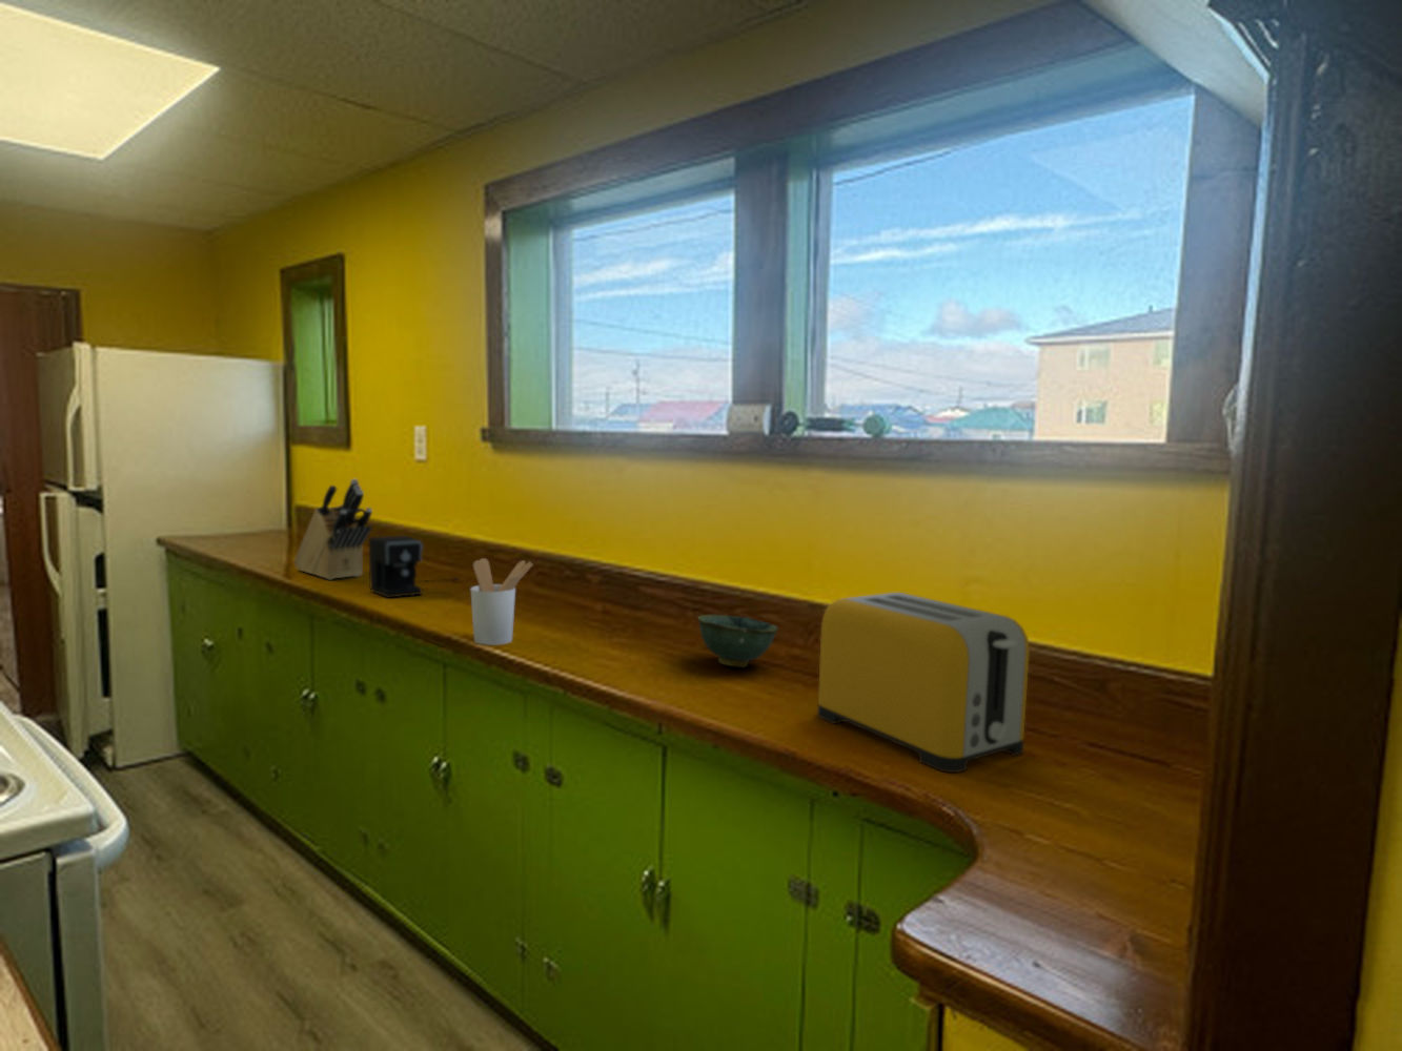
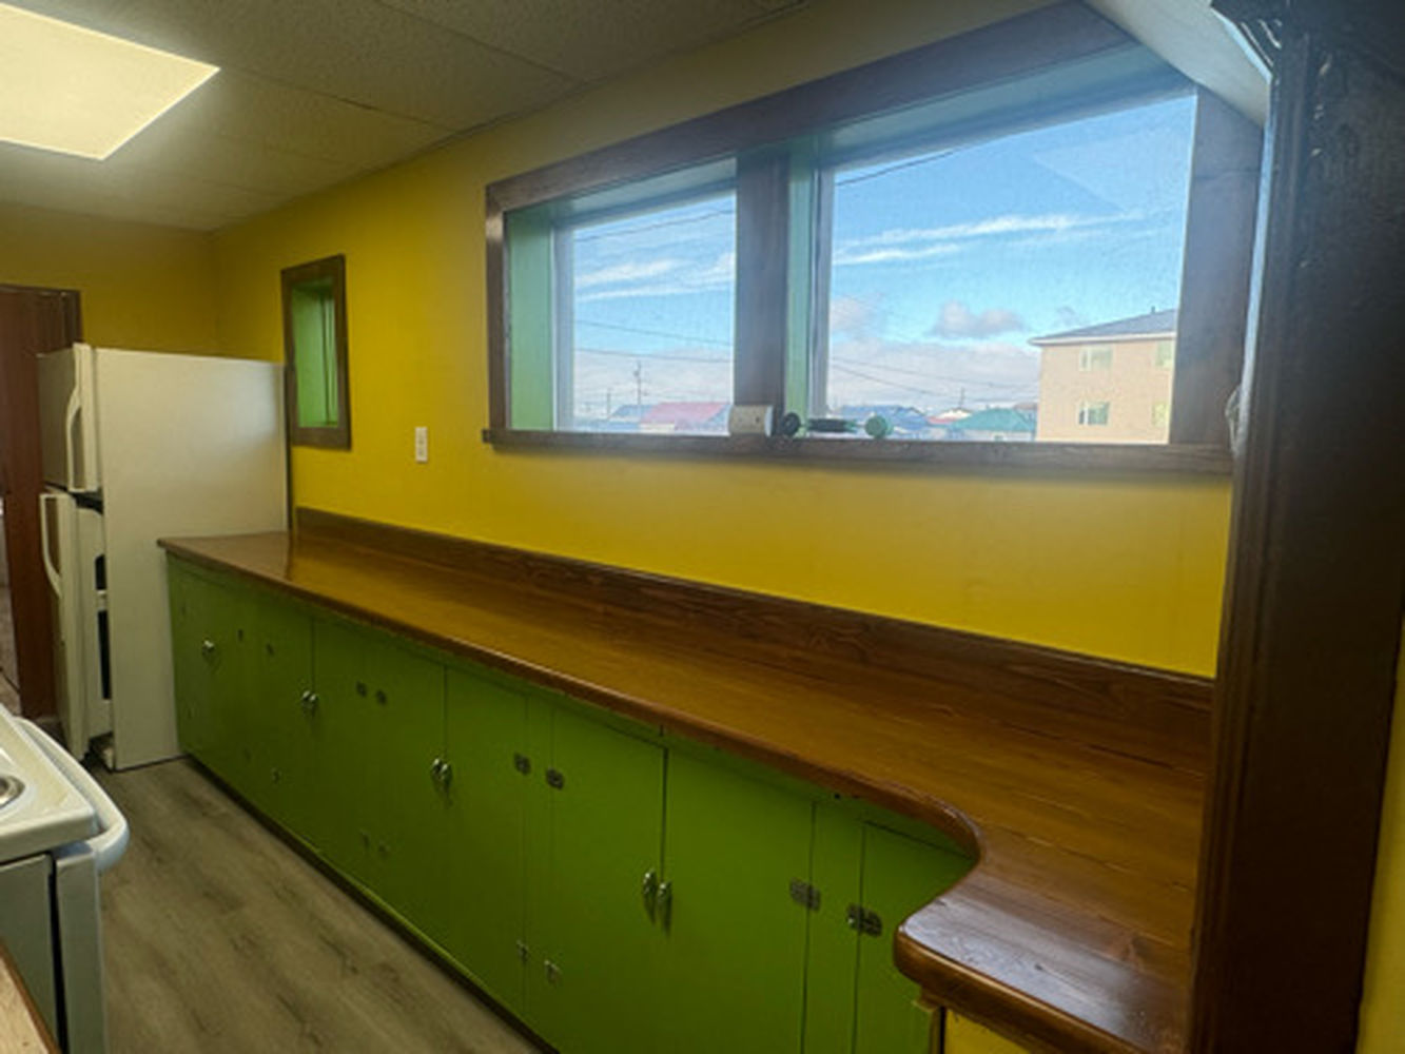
- utensil holder [470,558,535,646]
- knife block [293,478,373,581]
- toaster [816,592,1031,774]
- coffee maker [368,535,460,599]
- bowl [697,614,779,668]
